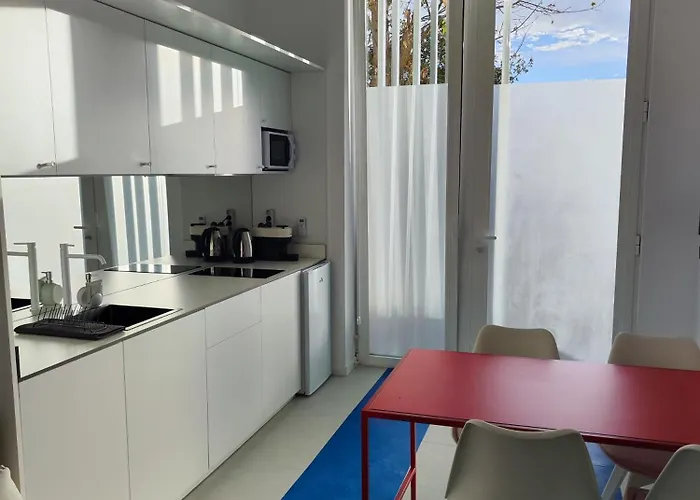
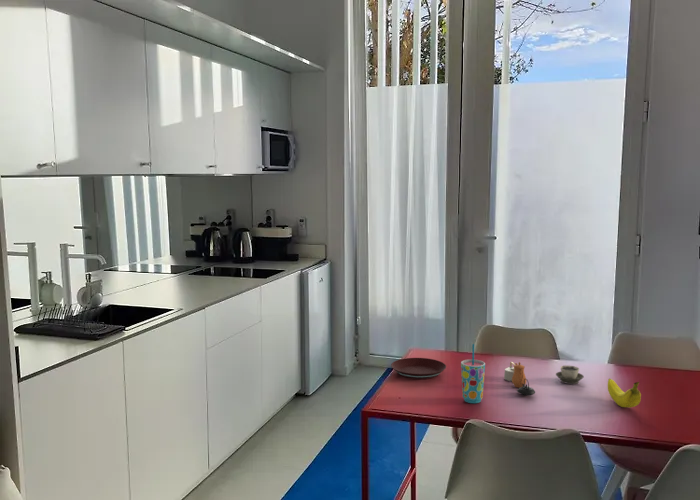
+ plate [390,357,447,380]
+ fruit [607,378,642,408]
+ cup [555,364,585,385]
+ teapot [503,361,536,397]
+ cup [460,343,486,404]
